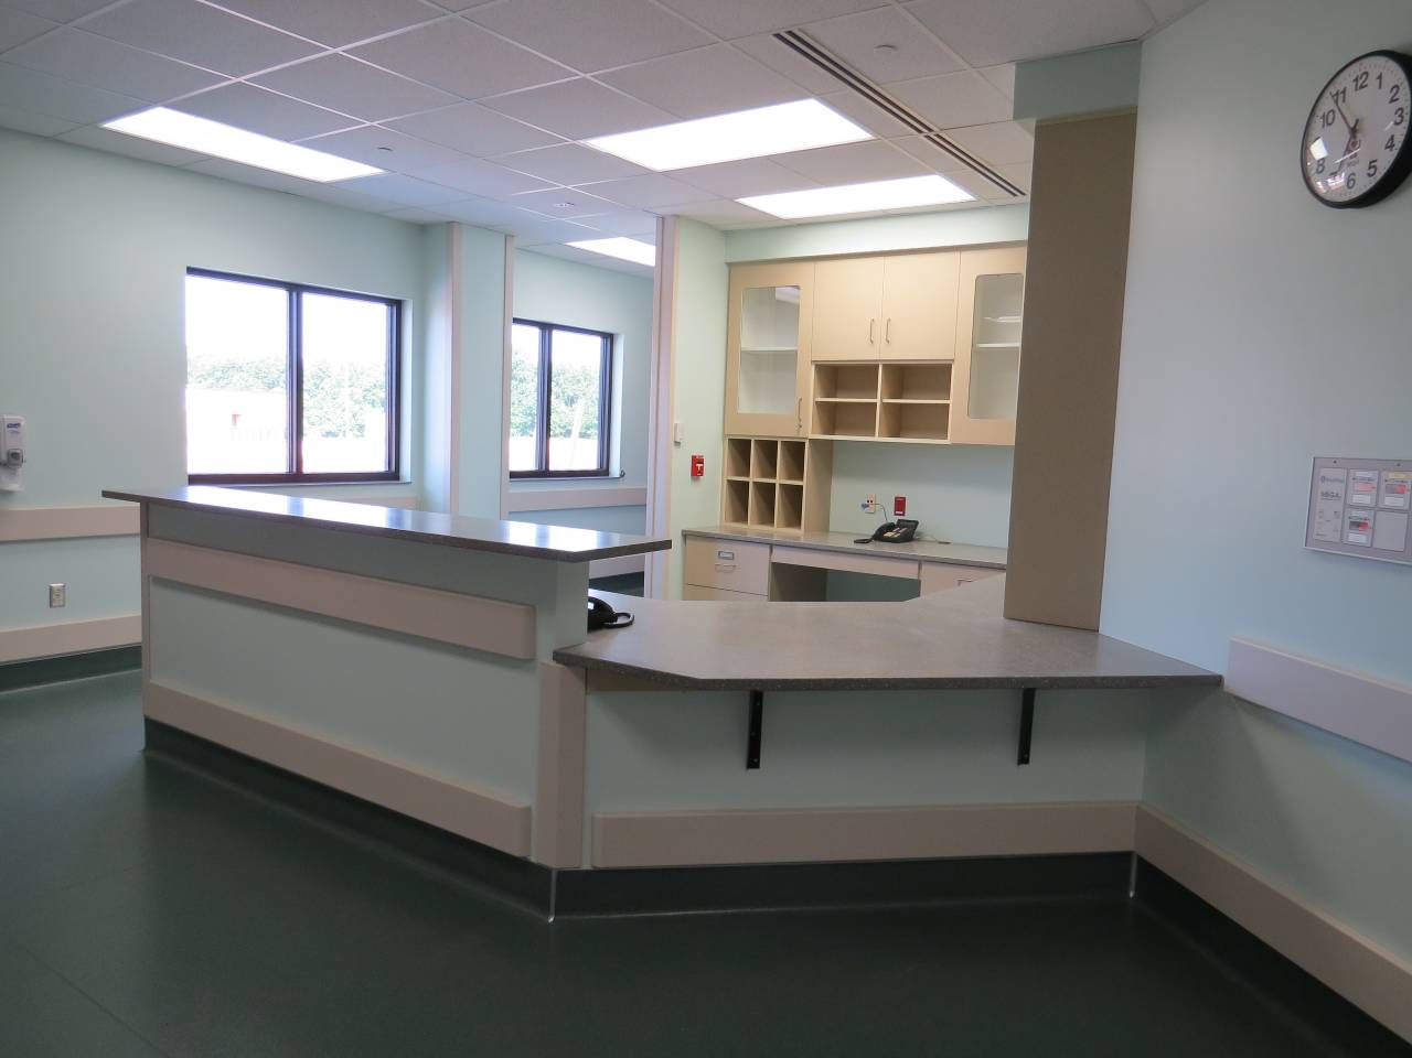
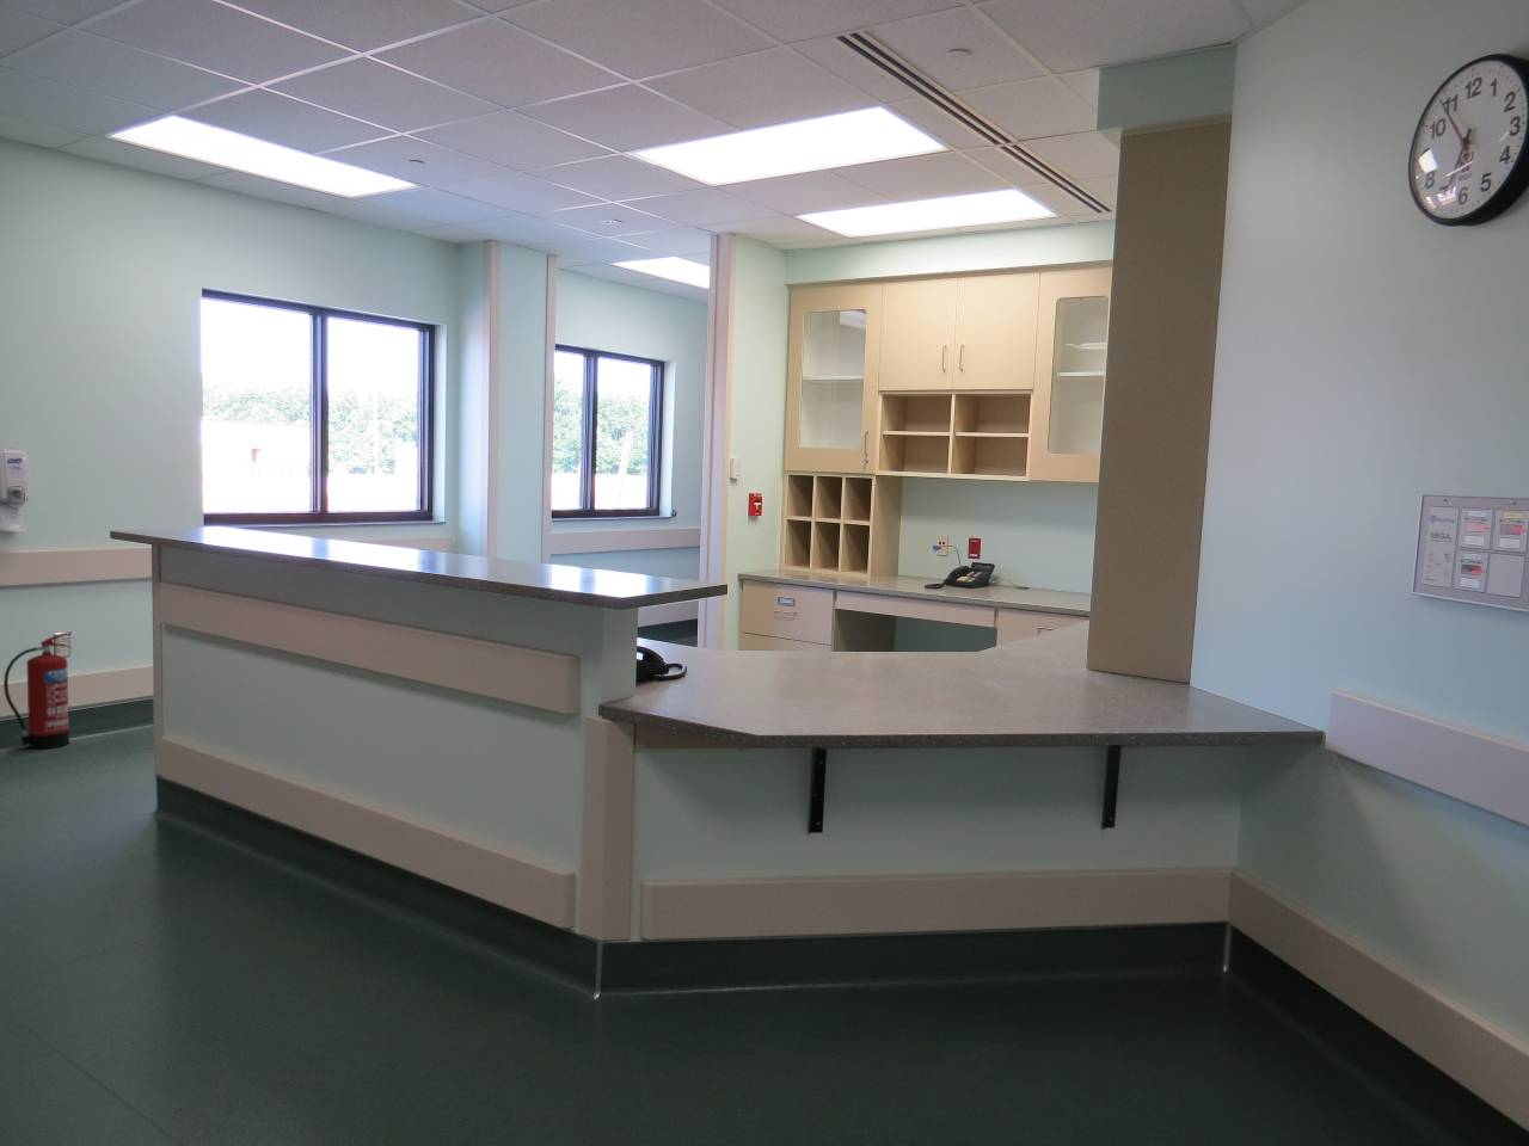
+ fire extinguisher [2,632,73,750]
